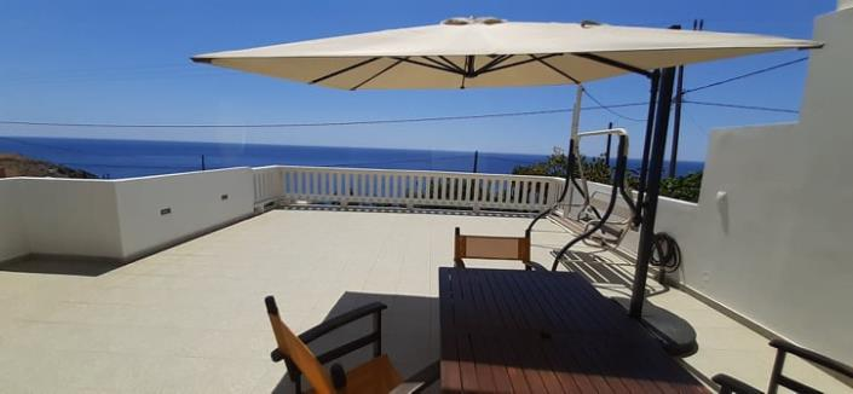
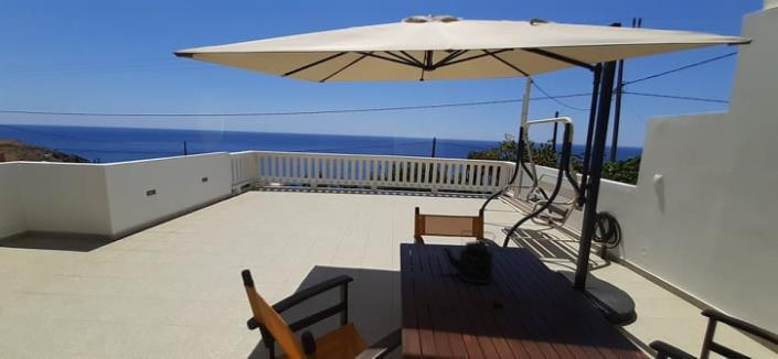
+ kettle [443,229,497,284]
